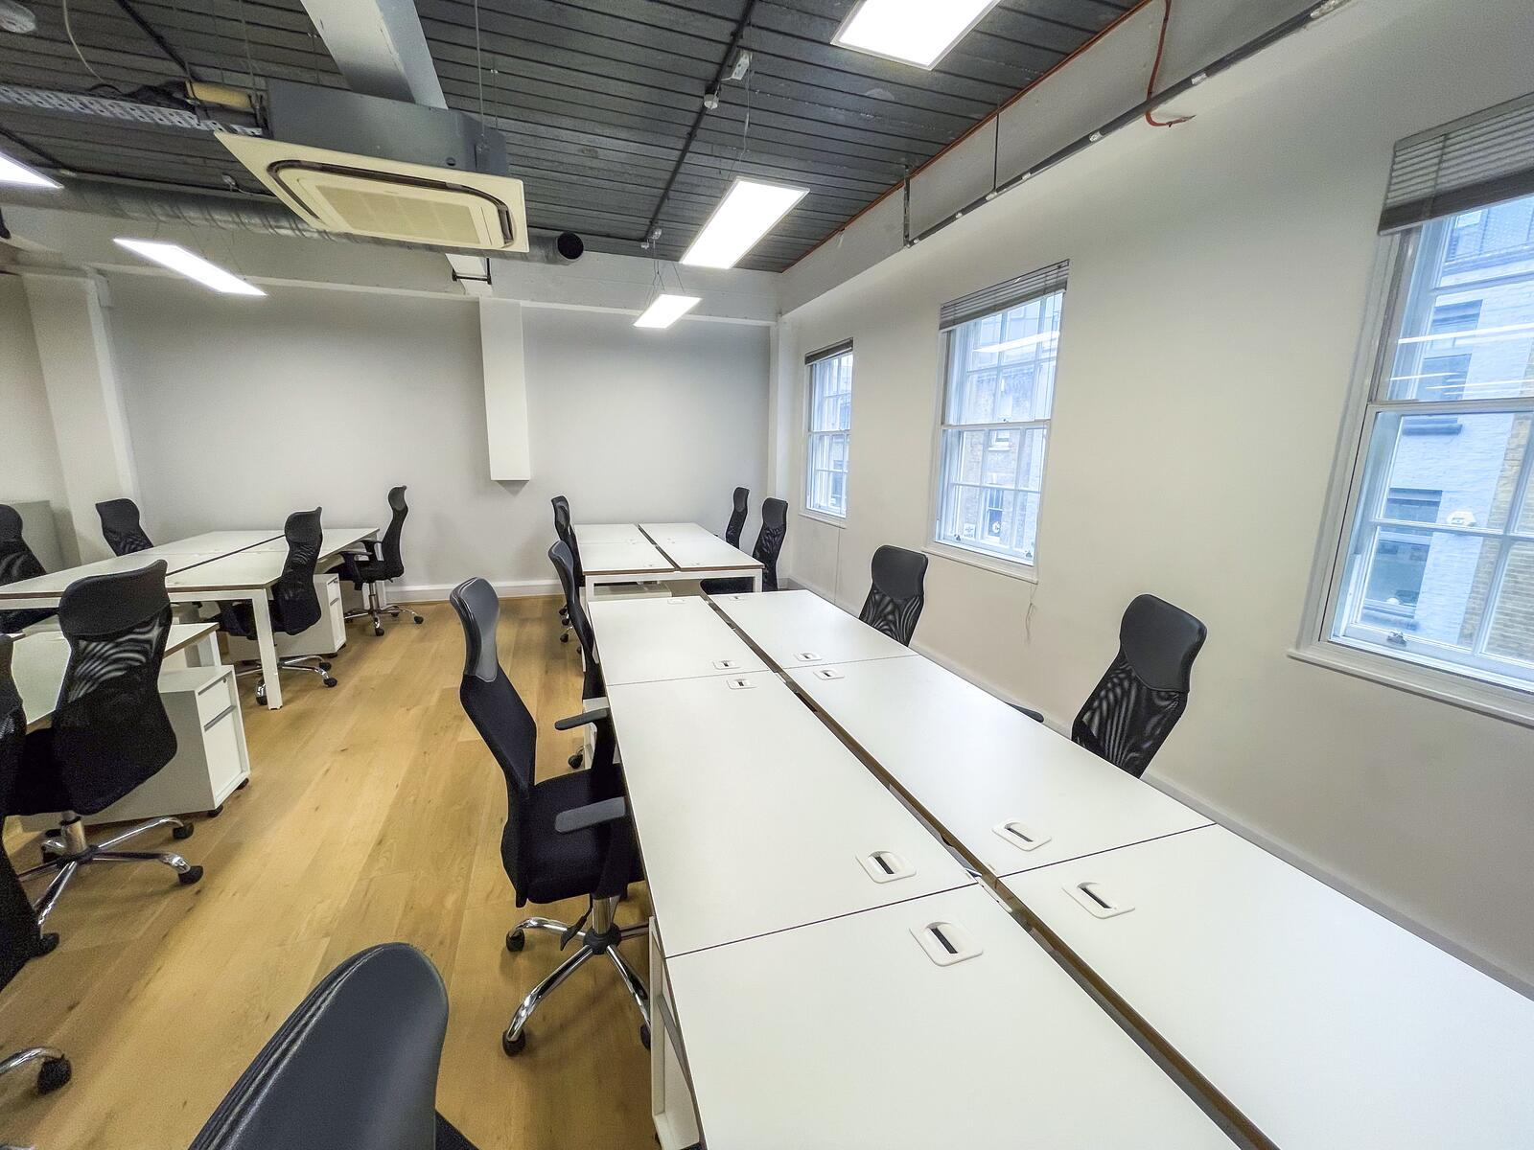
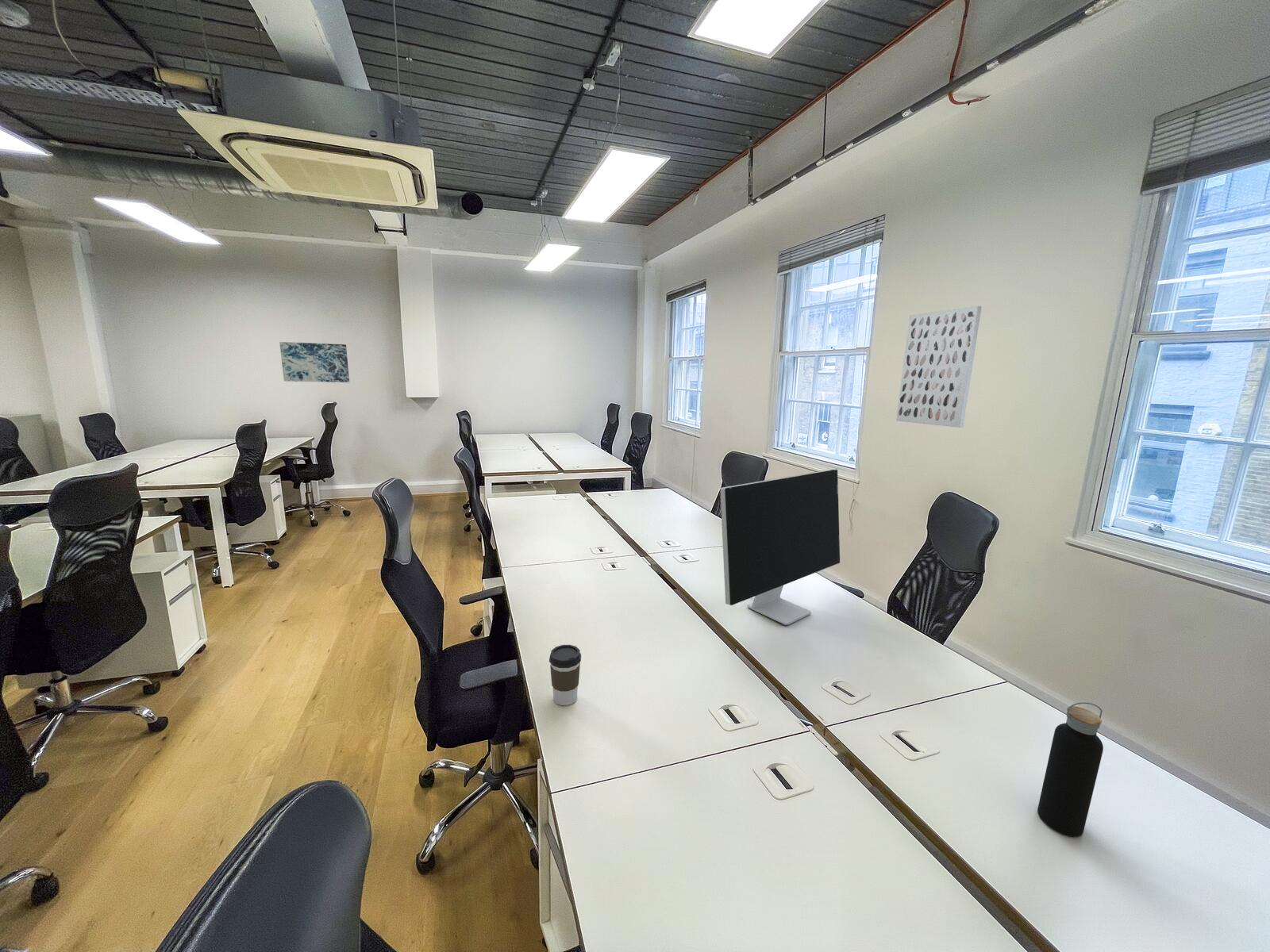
+ water bottle [1037,701,1104,838]
+ computer monitor [719,468,841,626]
+ wall art [895,305,983,428]
+ wall art [279,341,350,383]
+ coffee cup [548,644,582,706]
